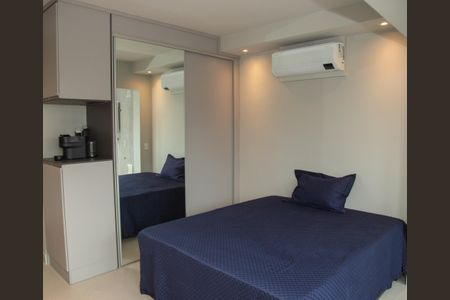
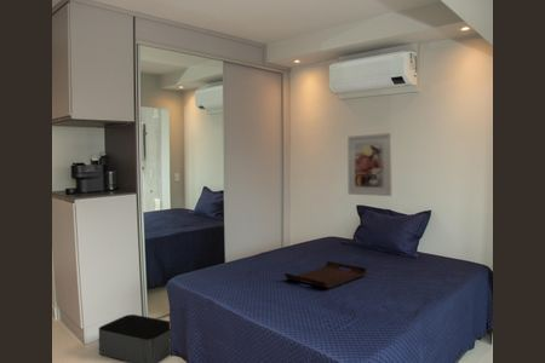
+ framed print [346,132,394,197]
+ serving tray [283,260,367,289]
+ storage bin [98,313,173,363]
